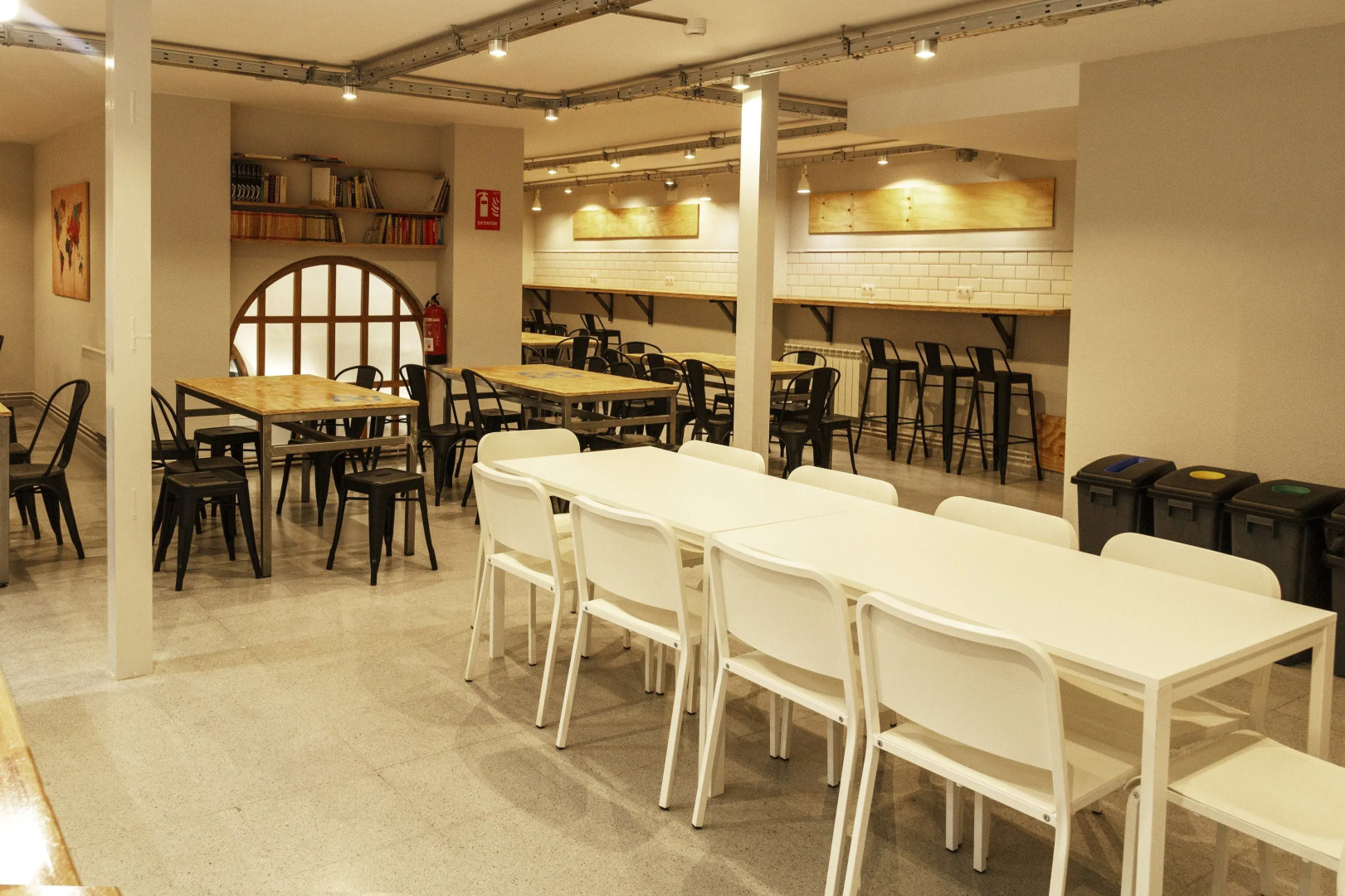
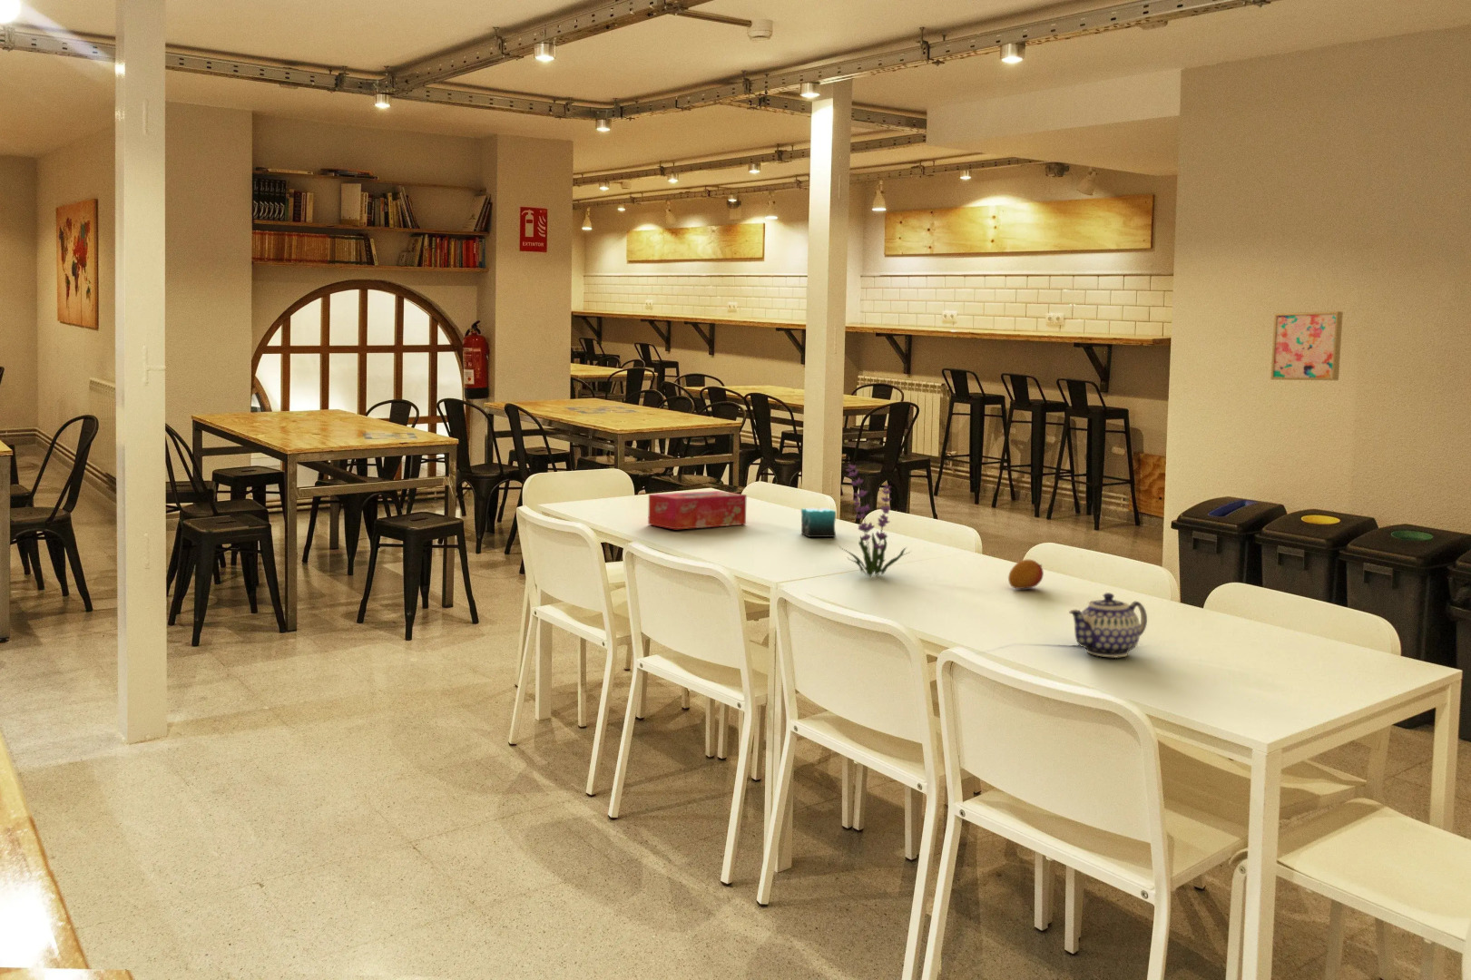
+ candle [801,508,837,538]
+ plant [839,463,912,578]
+ fruit [1007,559,1044,590]
+ wall art [1270,311,1344,381]
+ teapot [1069,592,1148,658]
+ tissue box [647,490,748,530]
